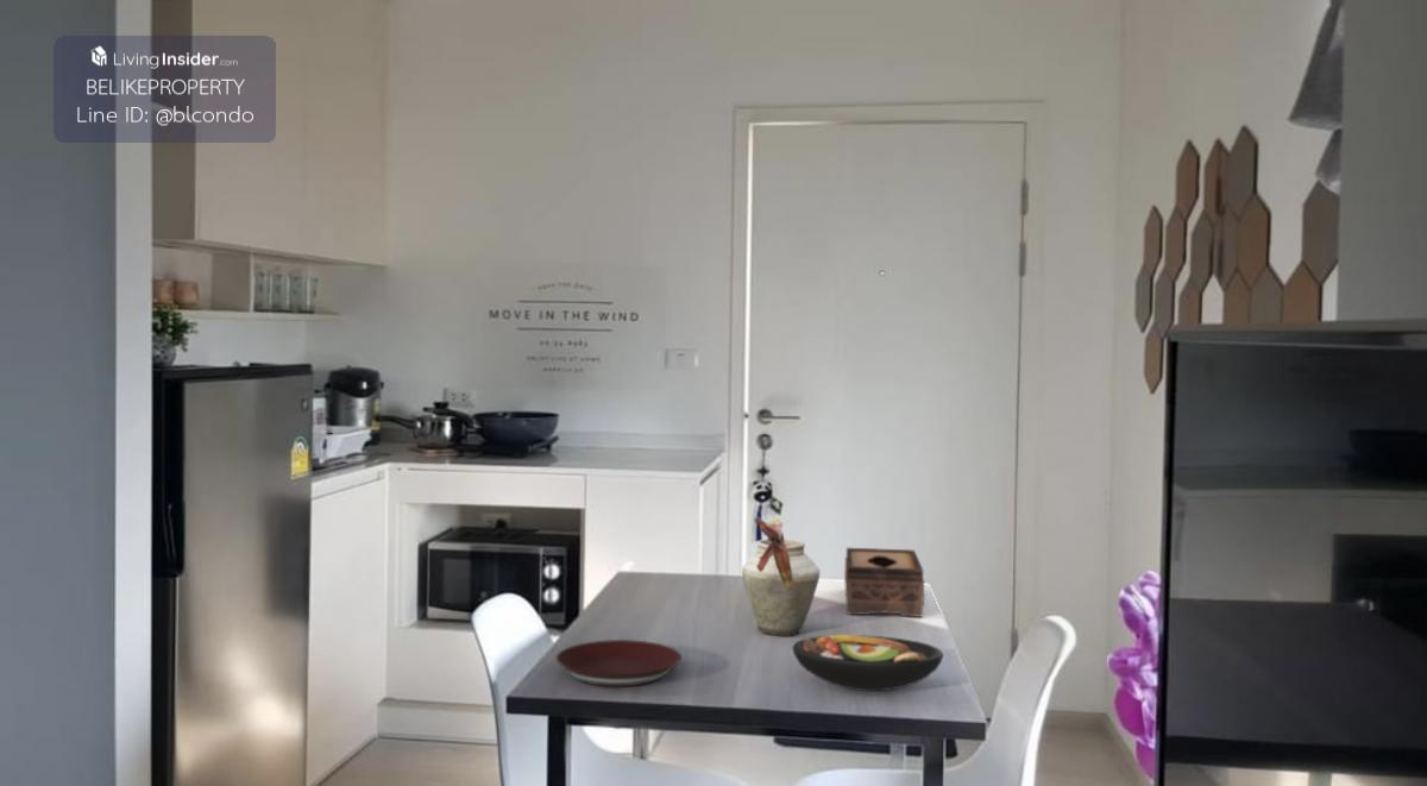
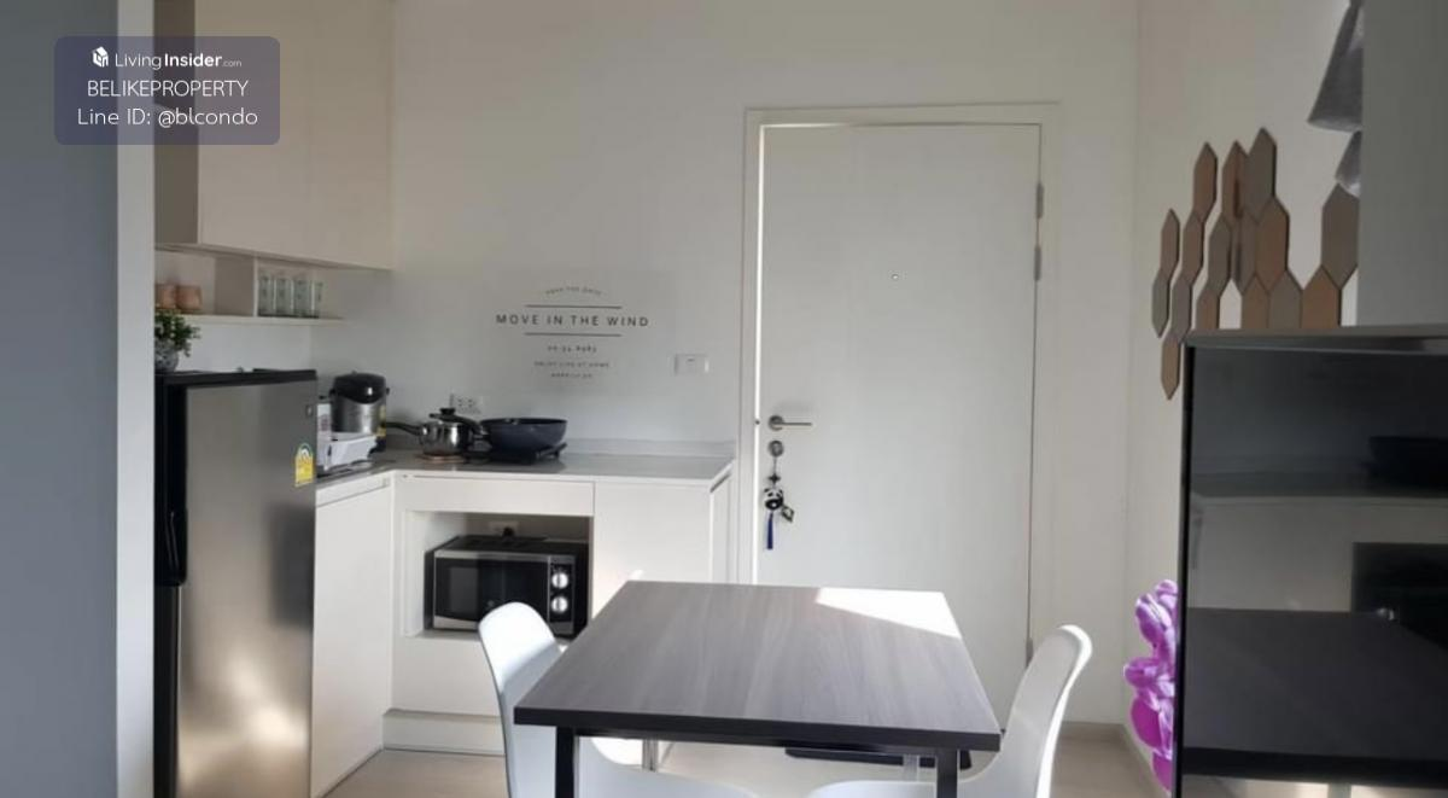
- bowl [791,634,944,692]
- plate [555,639,683,687]
- tissue box [843,547,925,618]
- vase [741,516,821,637]
